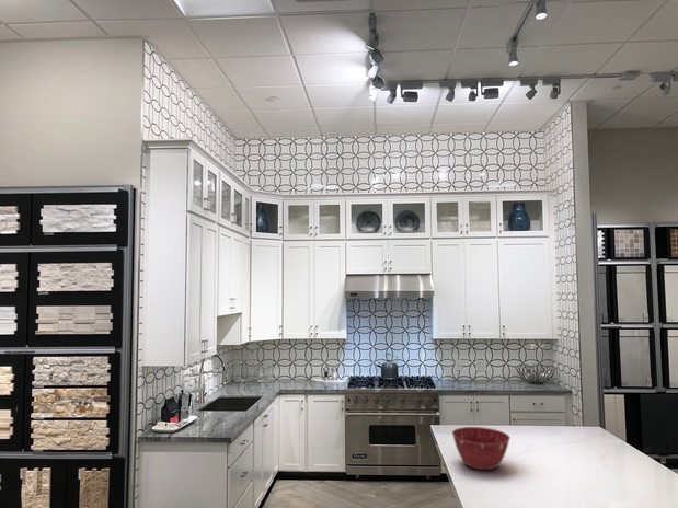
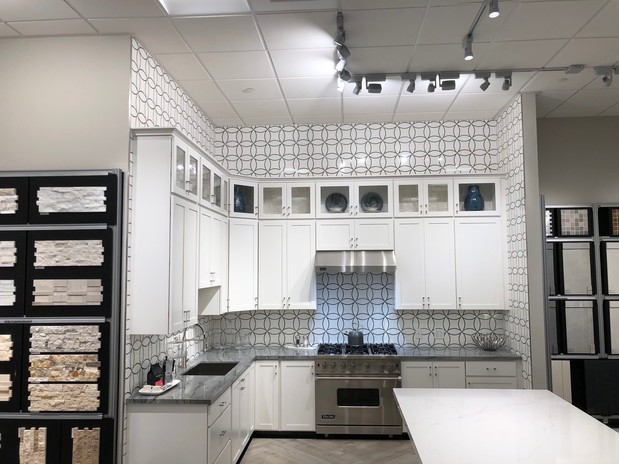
- mixing bowl [451,426,512,471]
